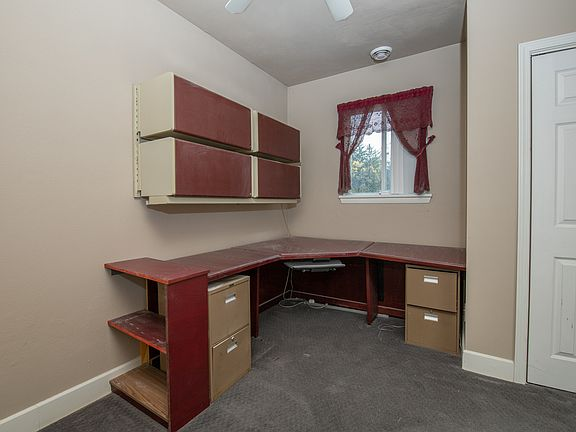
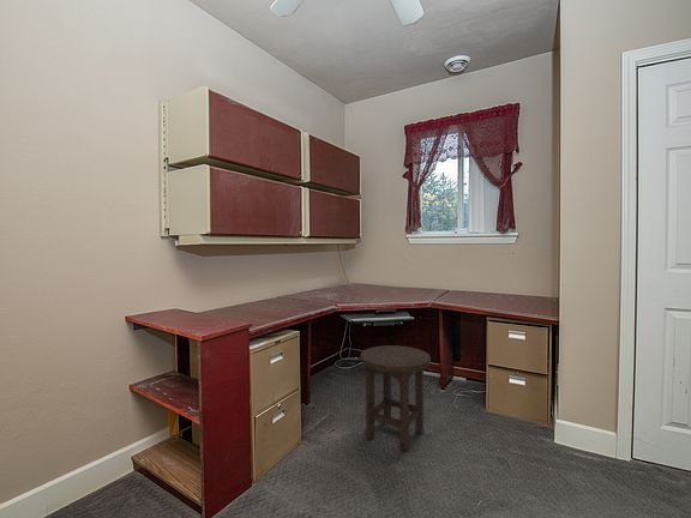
+ stool [360,344,432,453]
